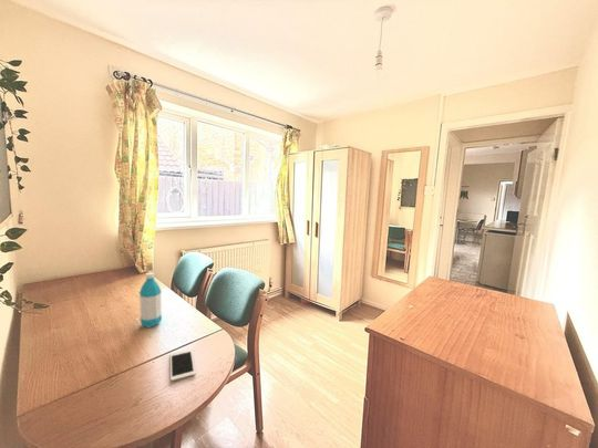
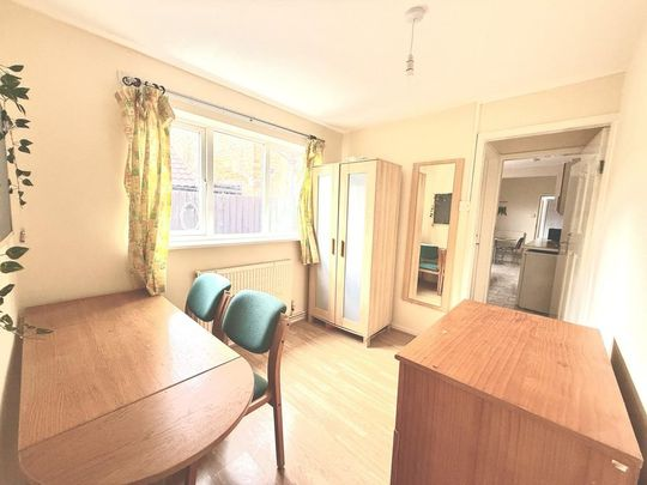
- water bottle [138,271,163,329]
- cell phone [169,347,196,382]
